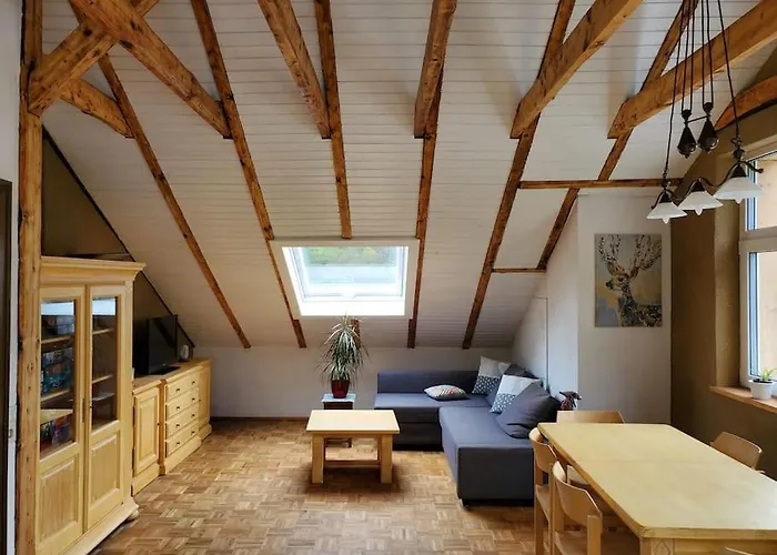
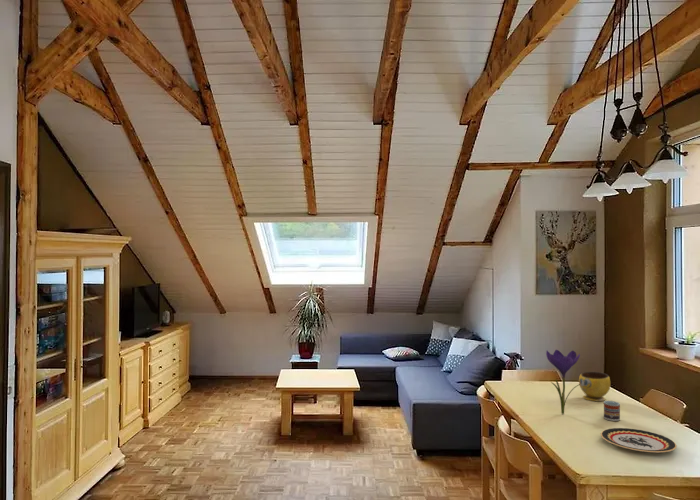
+ cup [603,400,621,422]
+ plate [600,427,678,454]
+ flower [545,349,581,415]
+ bowl [578,371,611,402]
